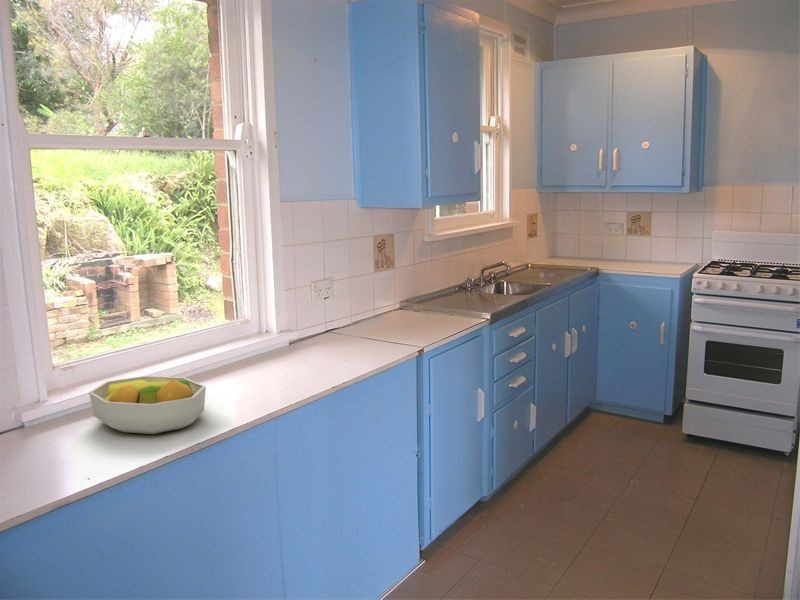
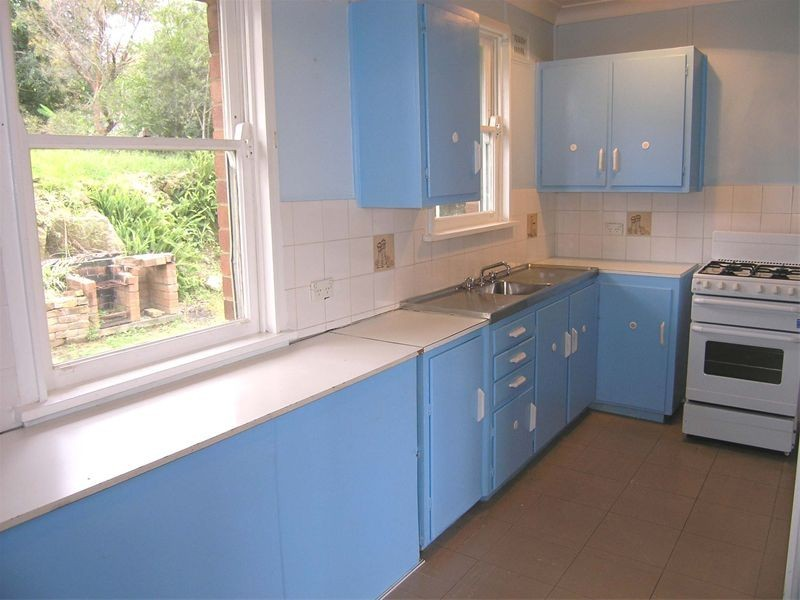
- fruit bowl [88,375,207,435]
